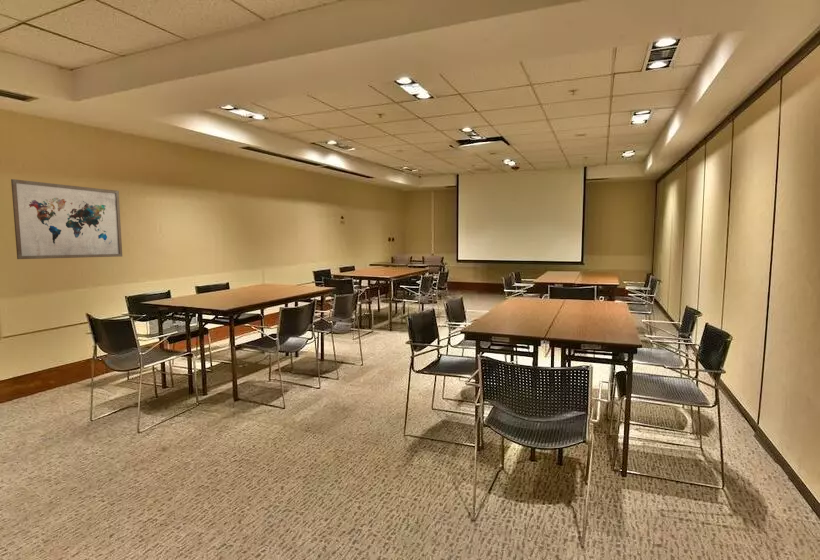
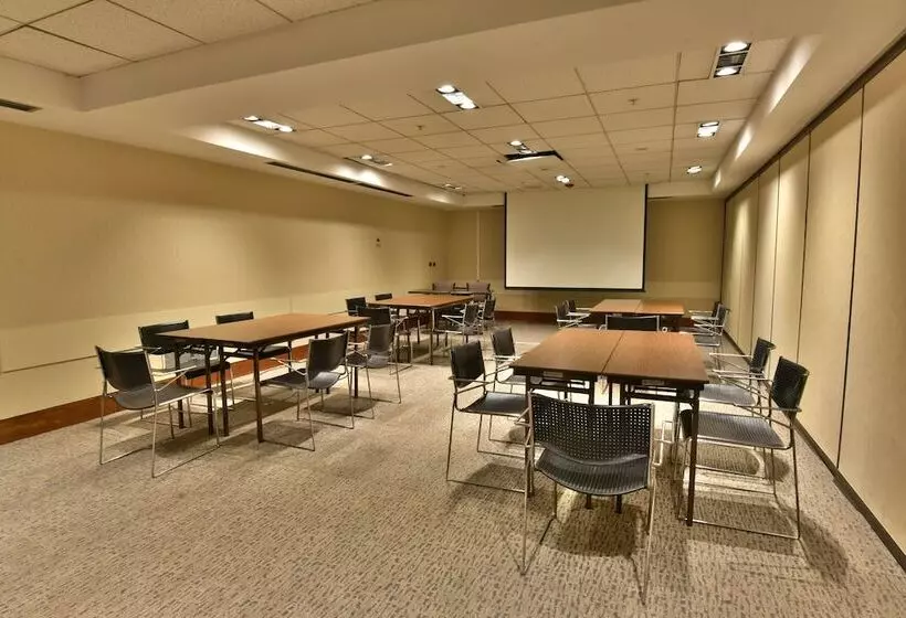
- wall art [10,178,123,260]
